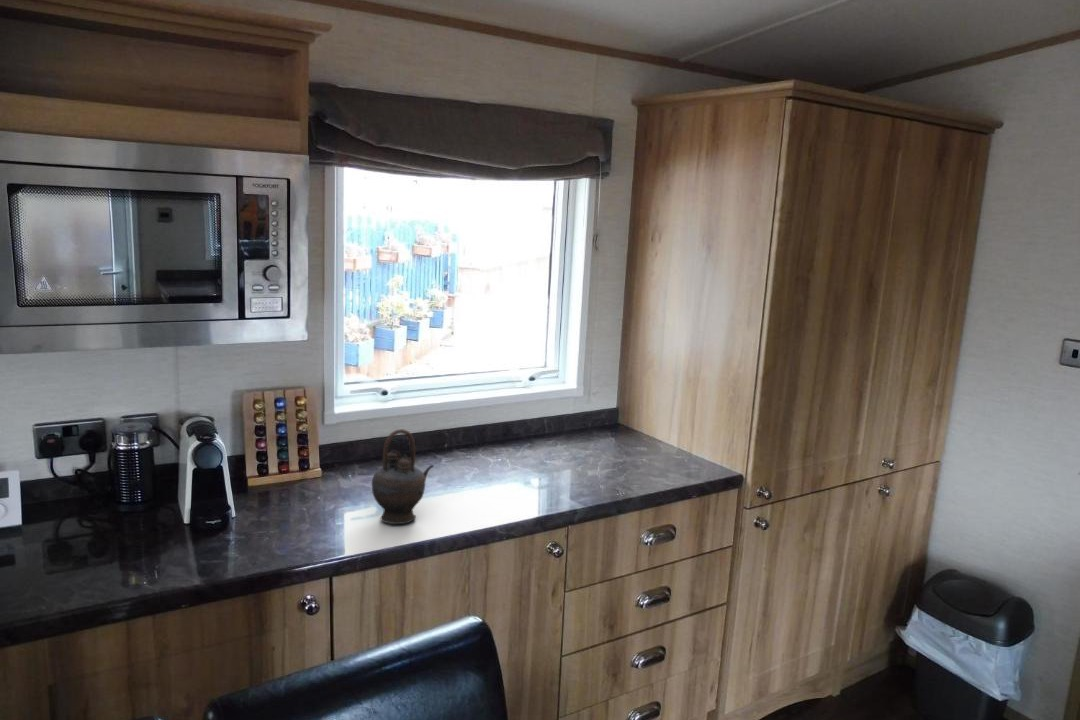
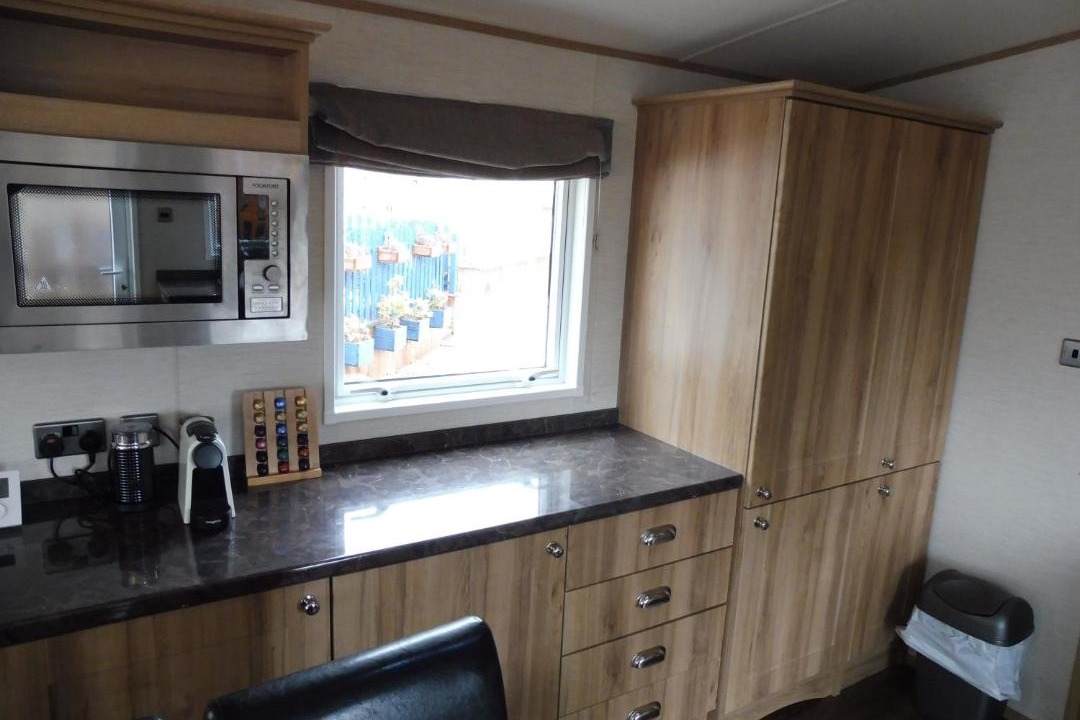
- teapot [371,428,435,525]
